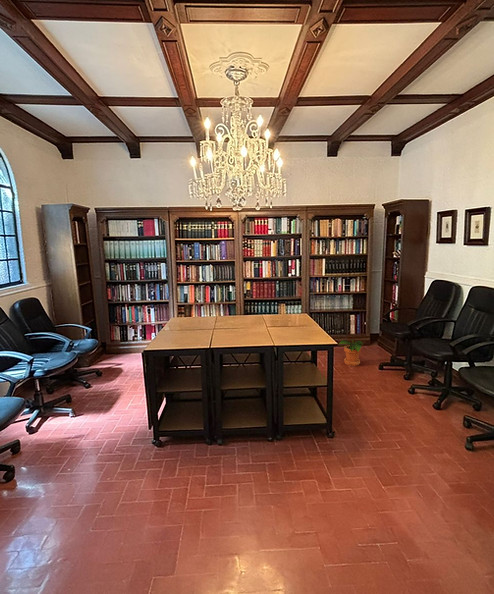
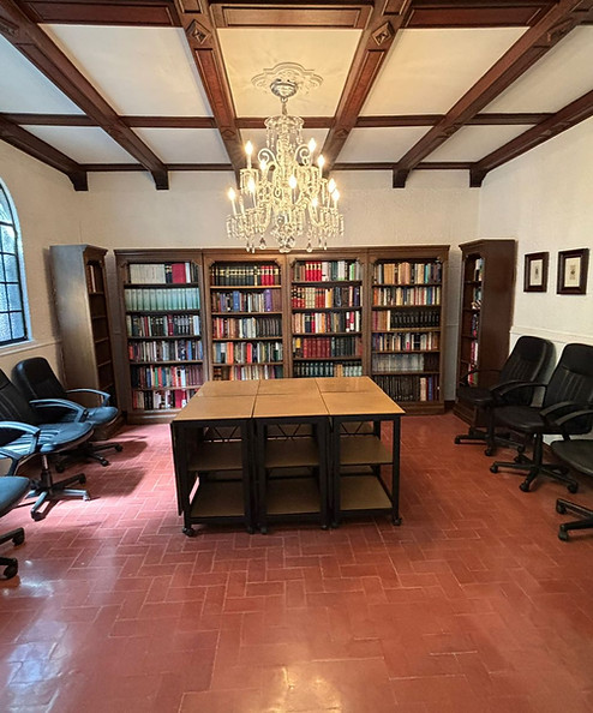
- potted plant [338,338,364,367]
